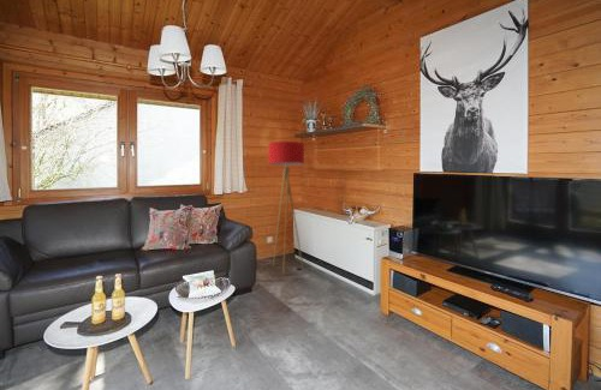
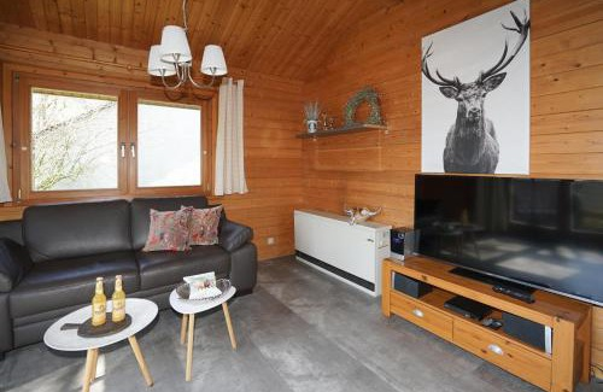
- floor lamp [267,140,305,275]
